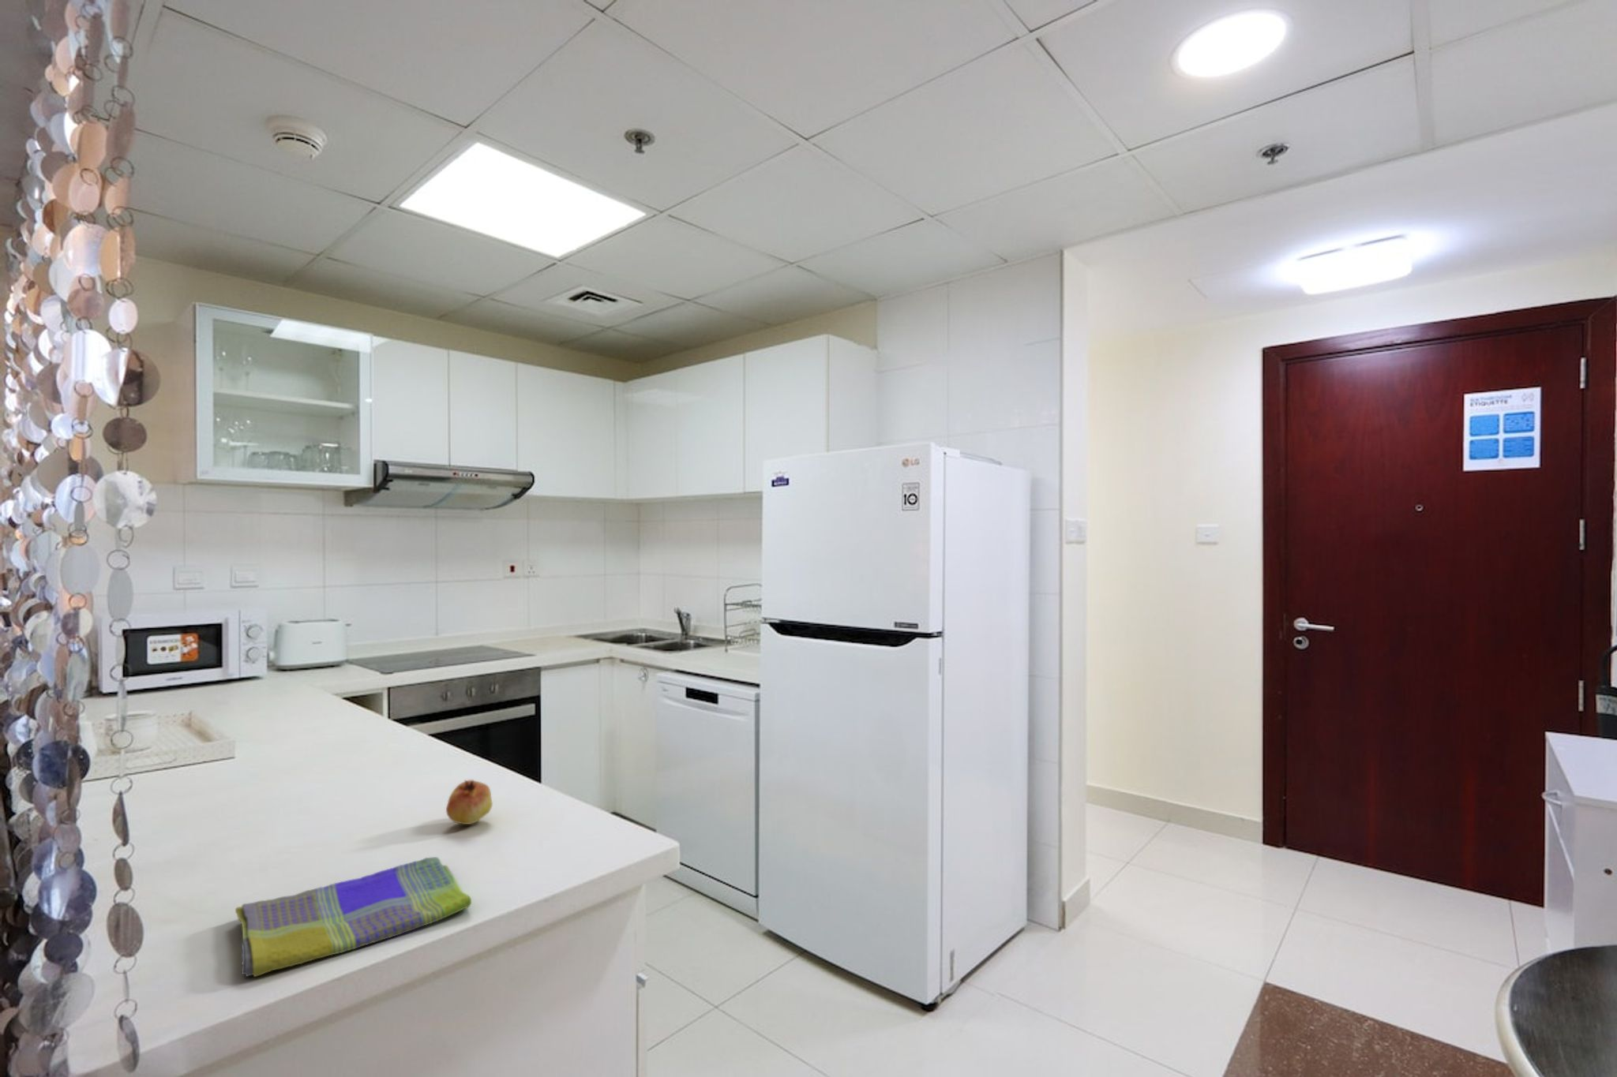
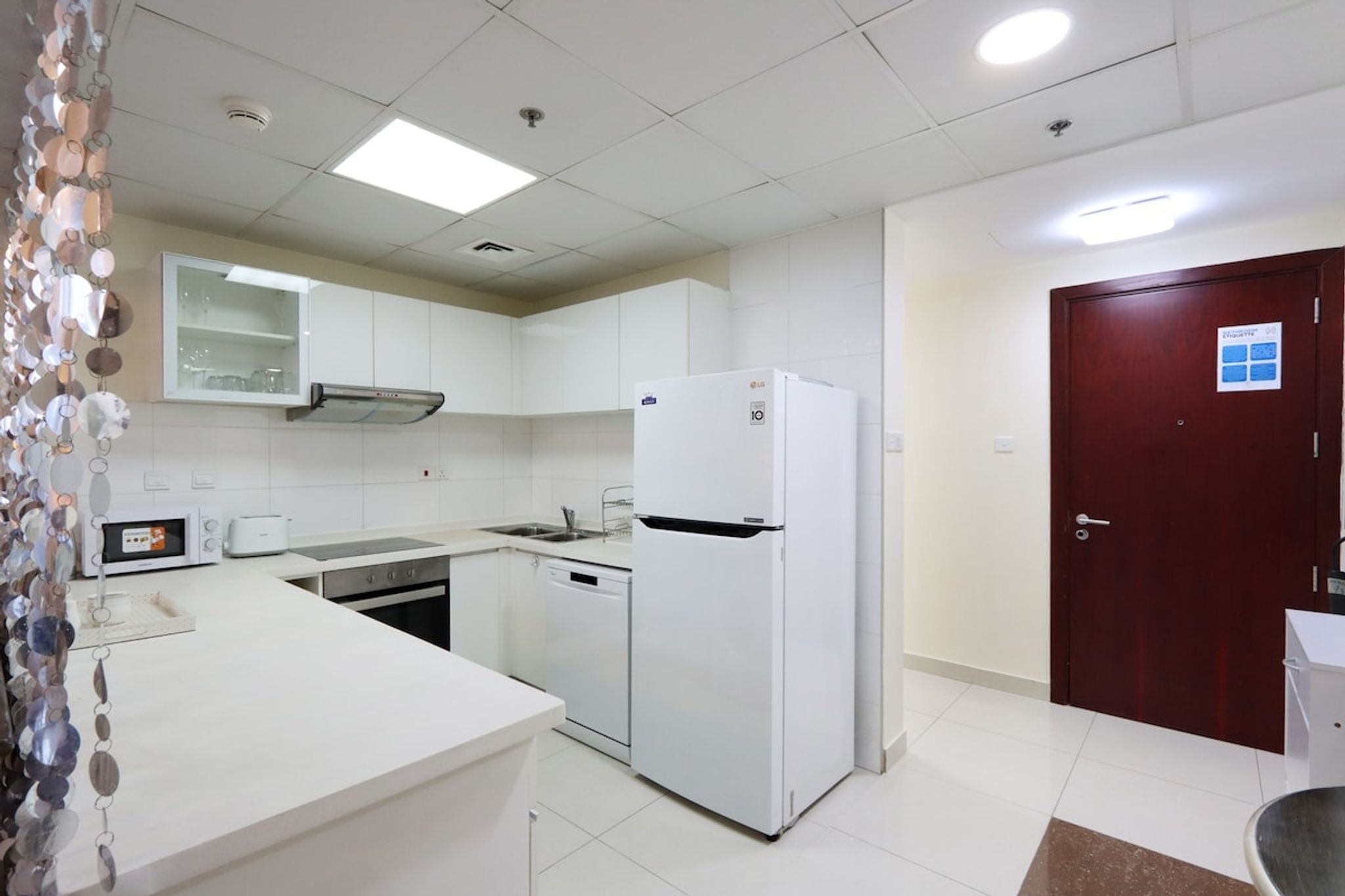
- dish towel [234,856,472,977]
- fruit [445,779,493,826]
